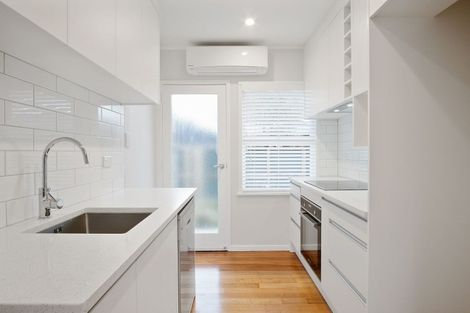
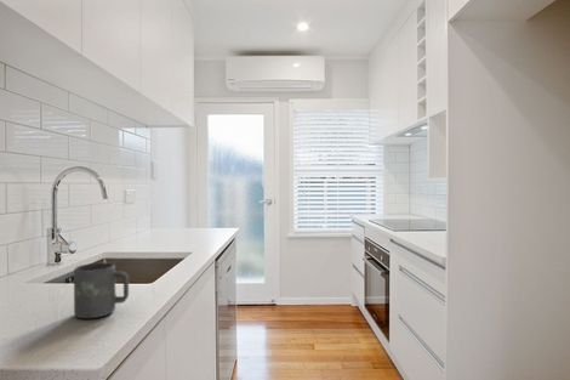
+ mug [73,262,130,319]
